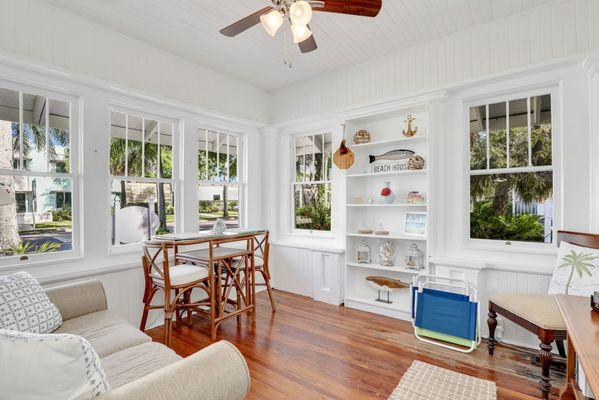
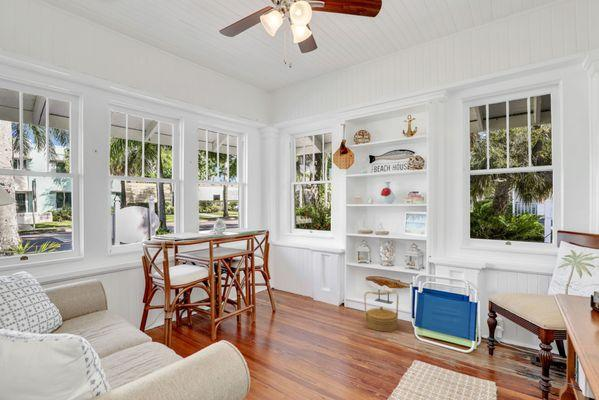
+ basket [363,291,400,332]
